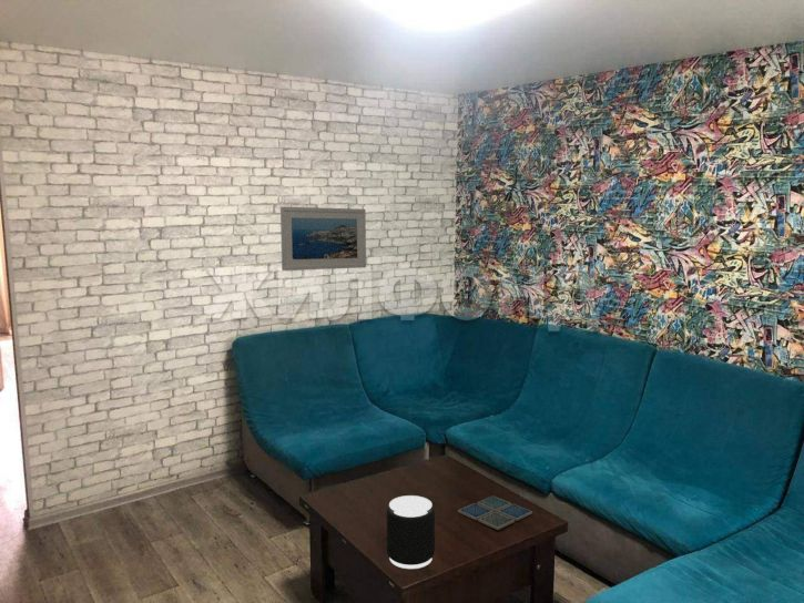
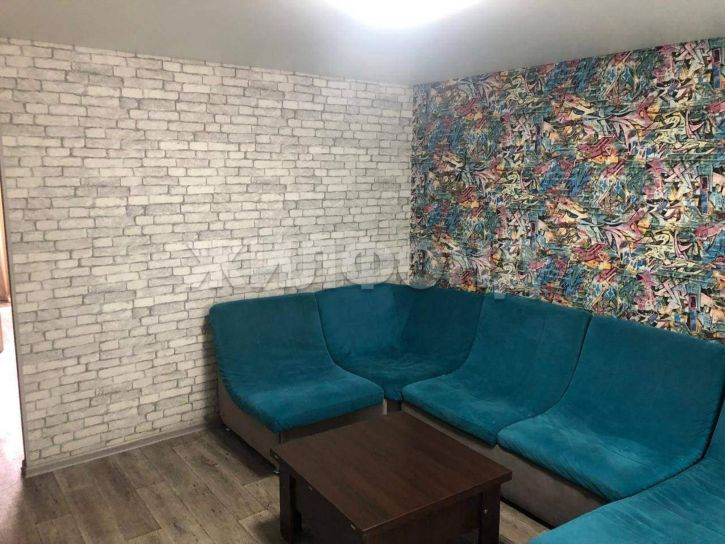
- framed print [279,205,367,272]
- drink coaster [457,495,533,531]
- speaker [386,494,436,570]
